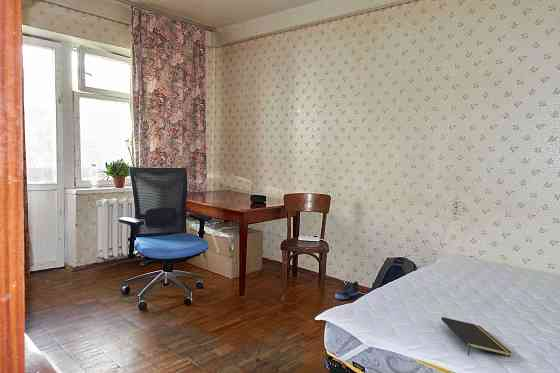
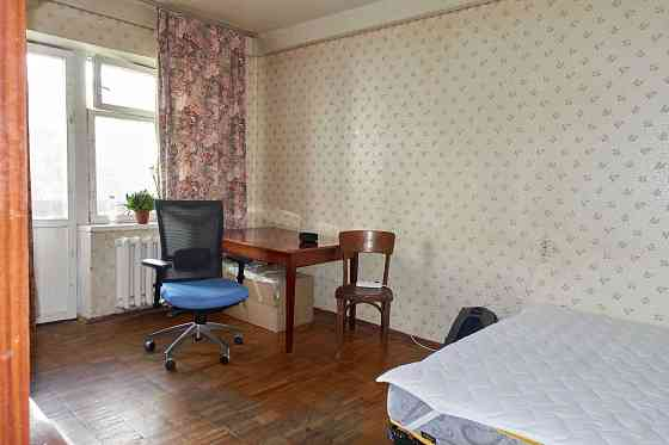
- sneaker [334,280,360,300]
- notepad [441,316,512,357]
